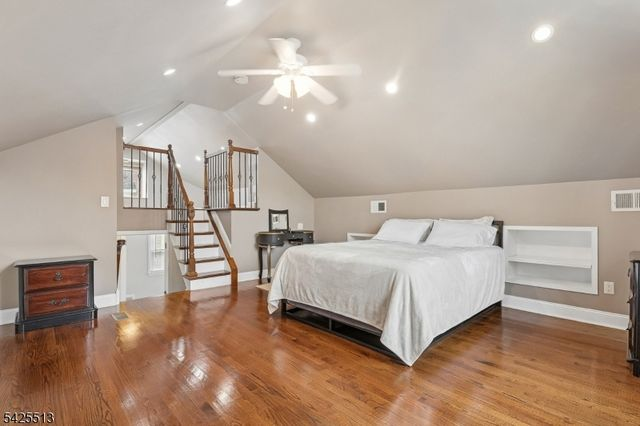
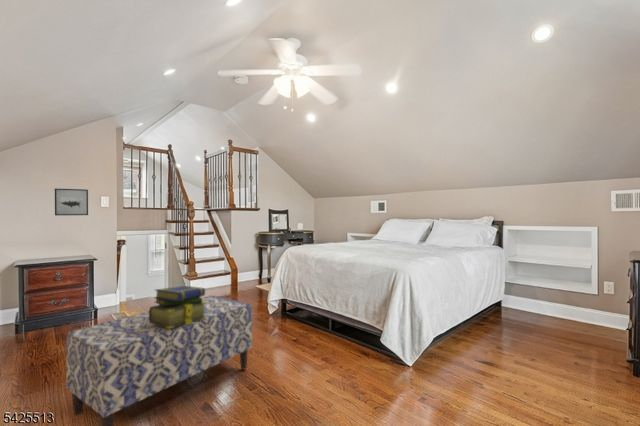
+ stack of books [148,284,206,328]
+ bench [65,294,253,426]
+ wall art [54,188,89,216]
